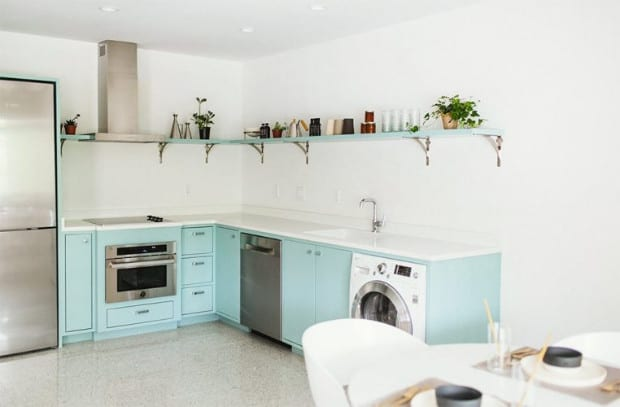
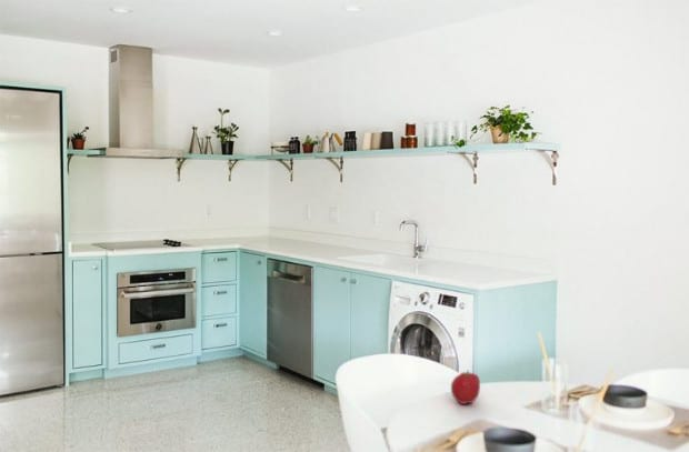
+ fruit [450,369,481,405]
